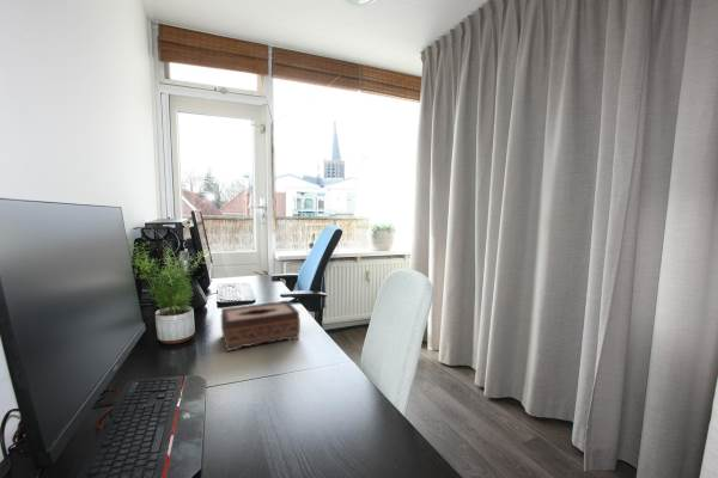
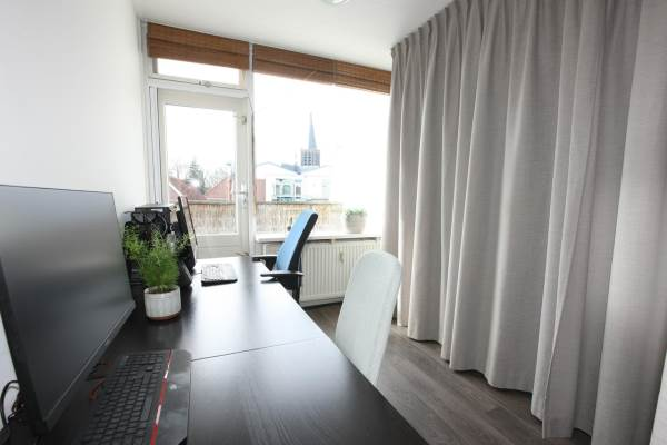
- tissue box [220,300,302,353]
